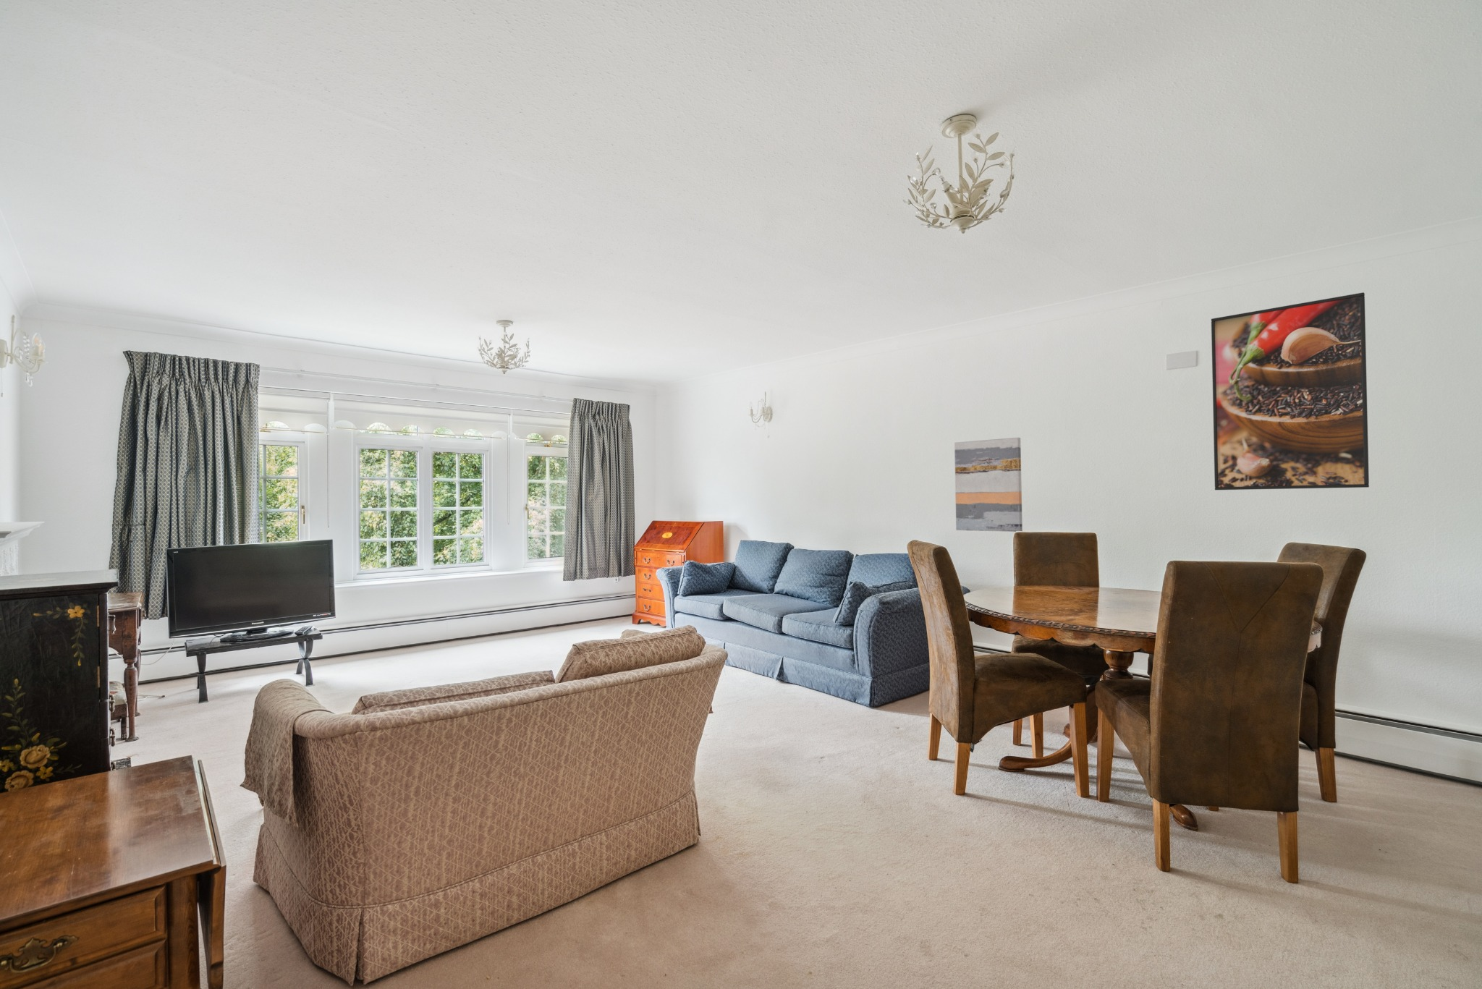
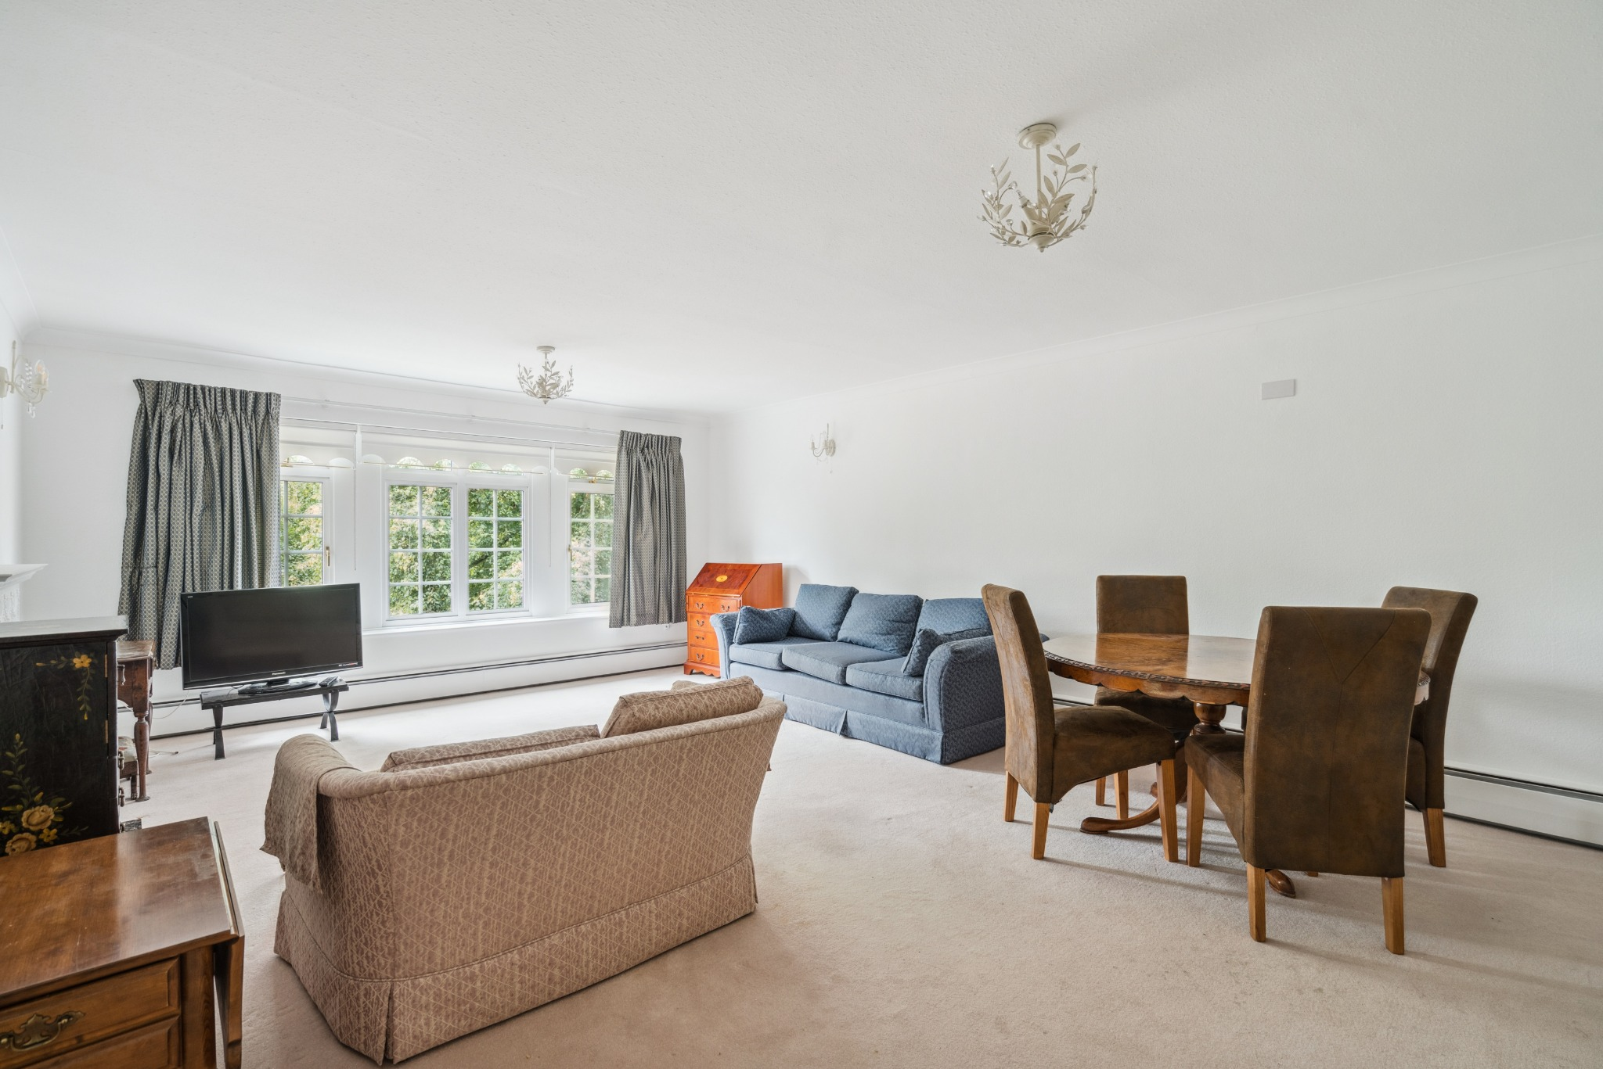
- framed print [1211,291,1369,490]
- wall art [953,437,1023,532]
